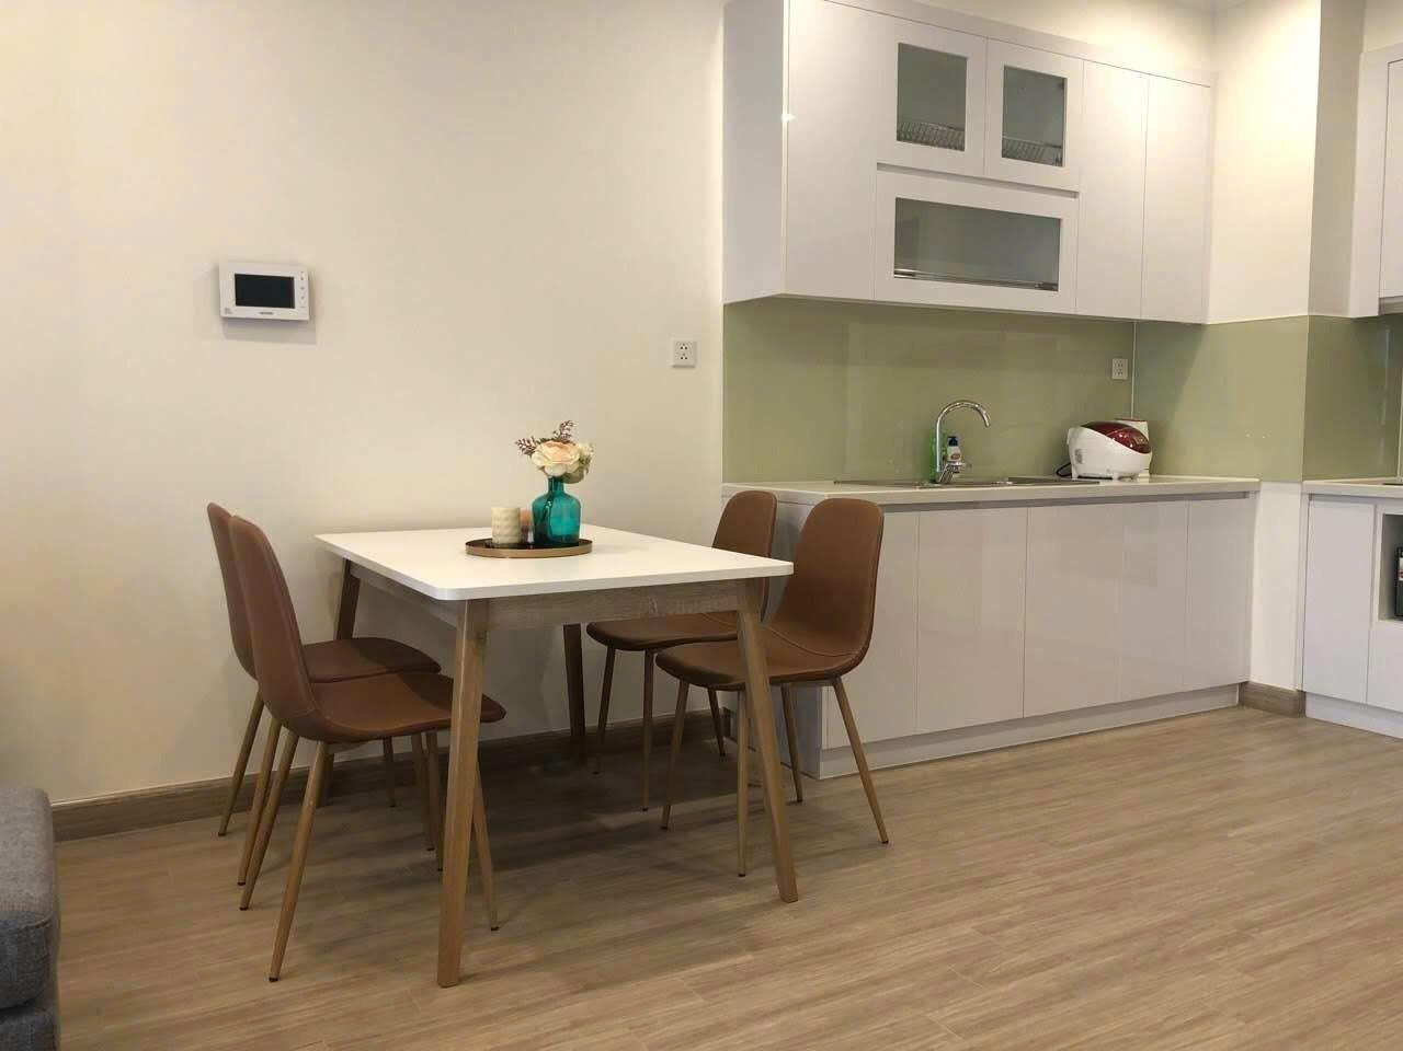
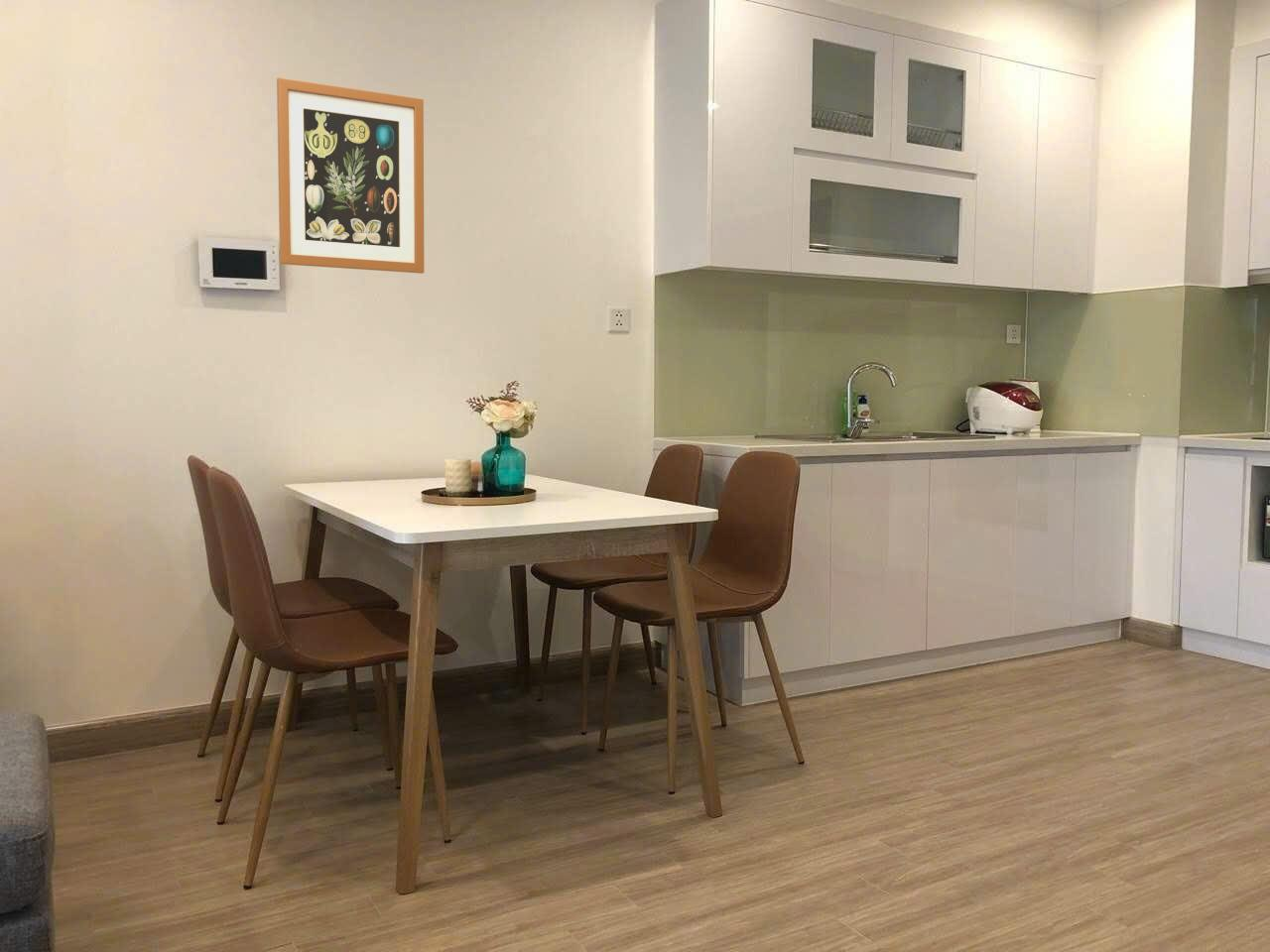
+ wall art [276,76,425,275]
